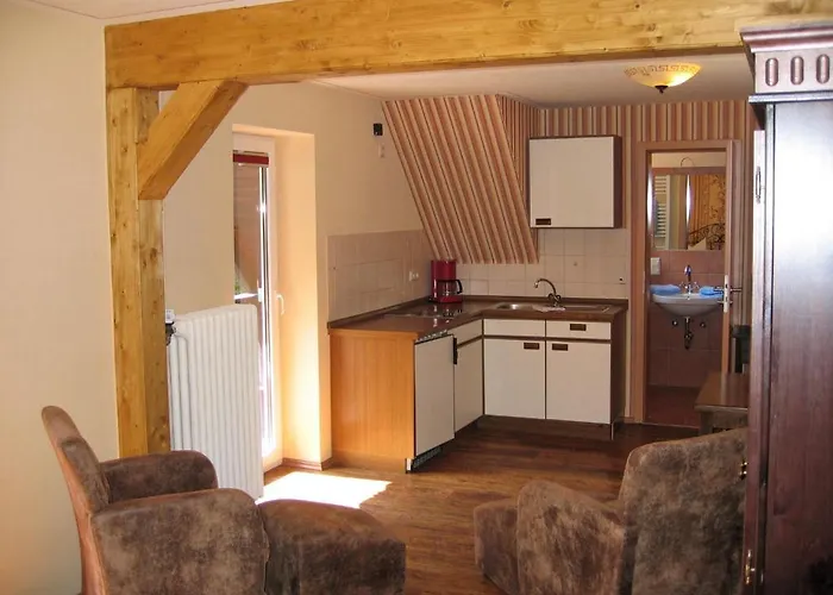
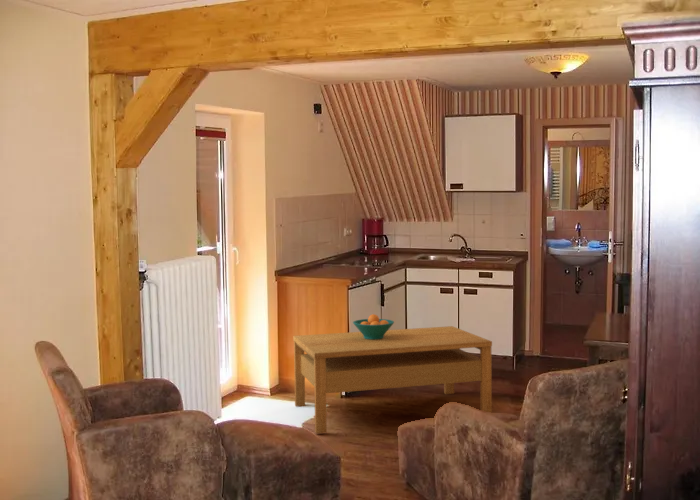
+ fruit bowl [352,313,395,340]
+ coffee table [292,325,493,434]
